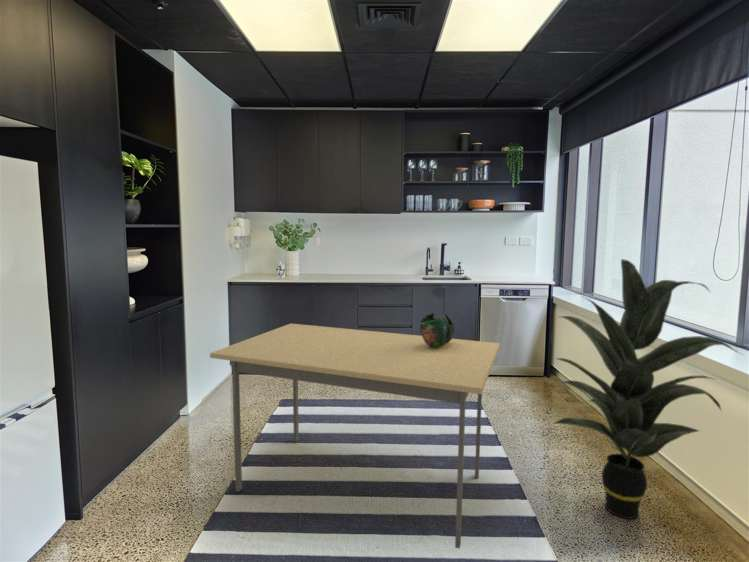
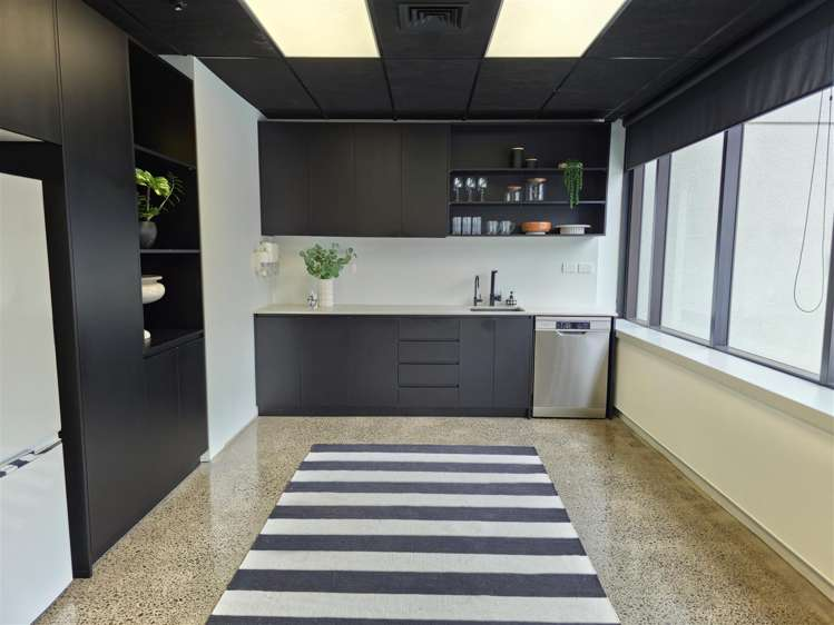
- decorative bowl [419,312,455,348]
- indoor plant [552,258,745,520]
- dining table [209,323,501,550]
